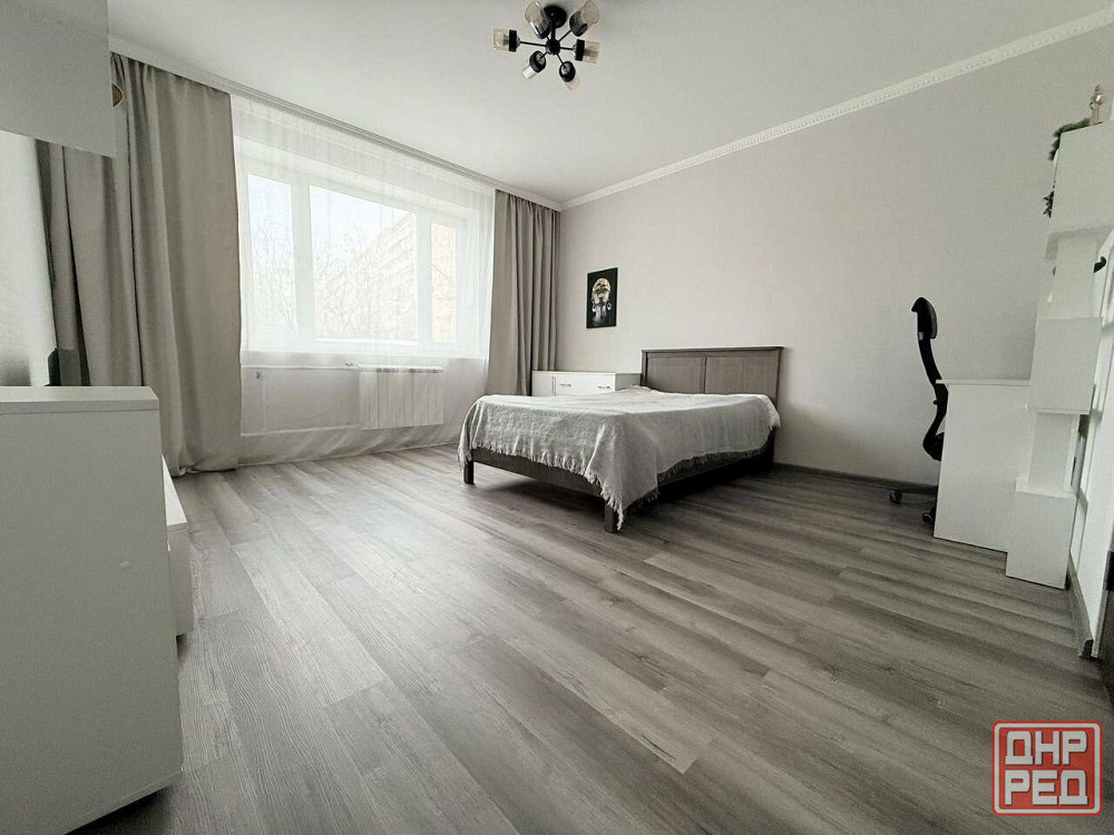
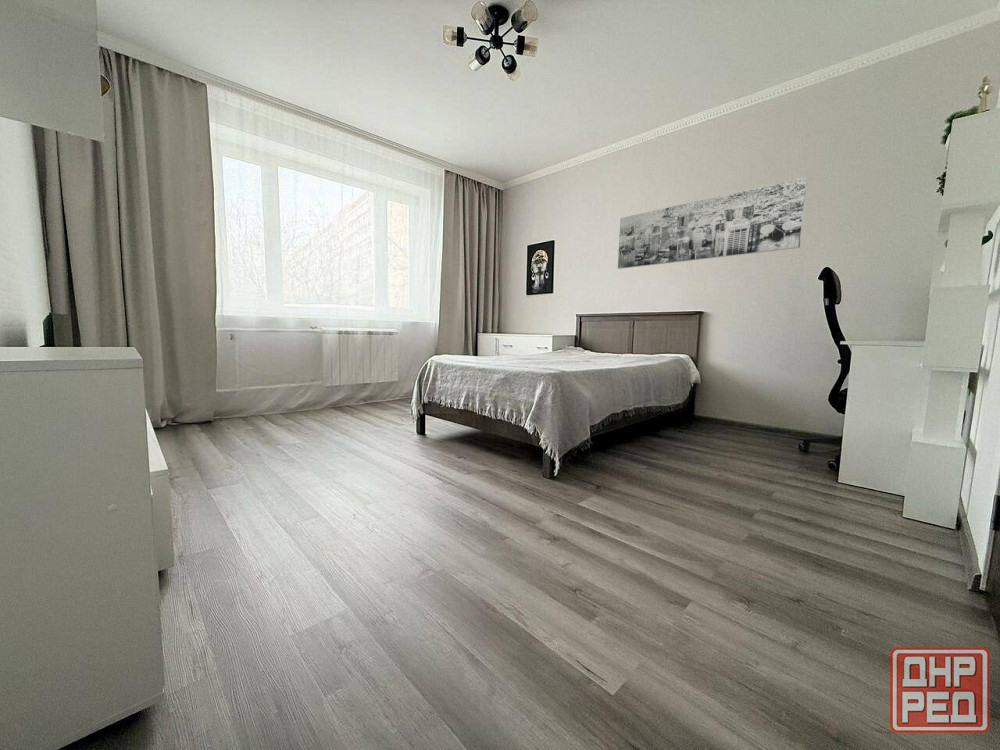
+ wall art [617,176,808,270]
